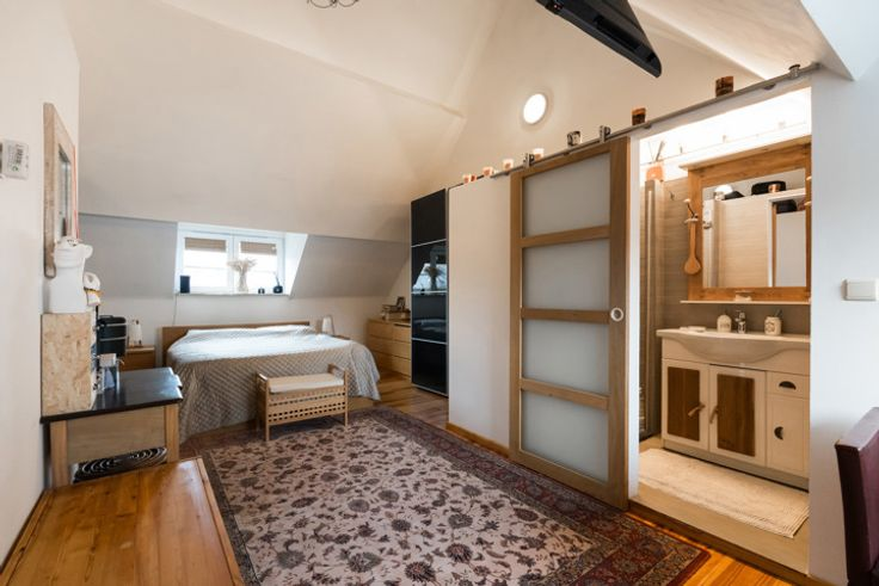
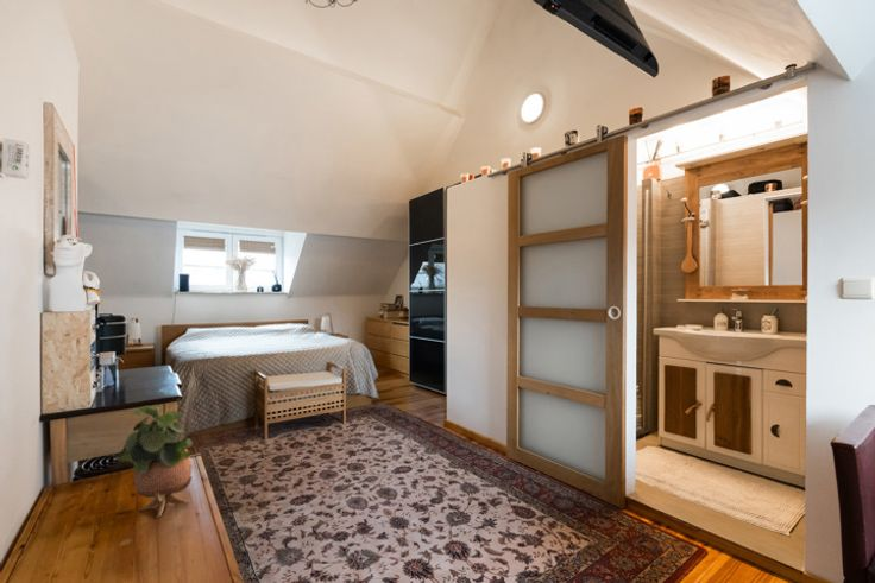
+ potted plant [117,405,194,519]
